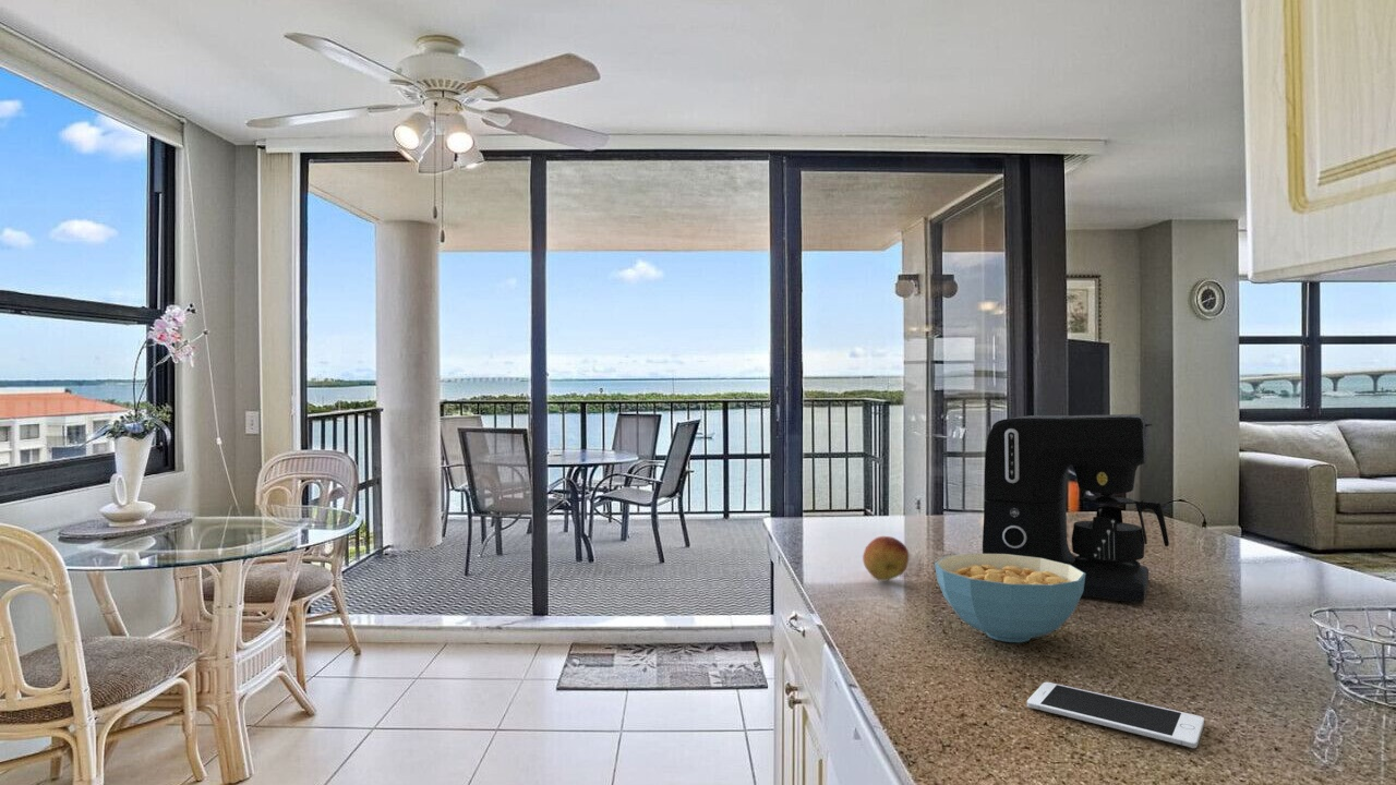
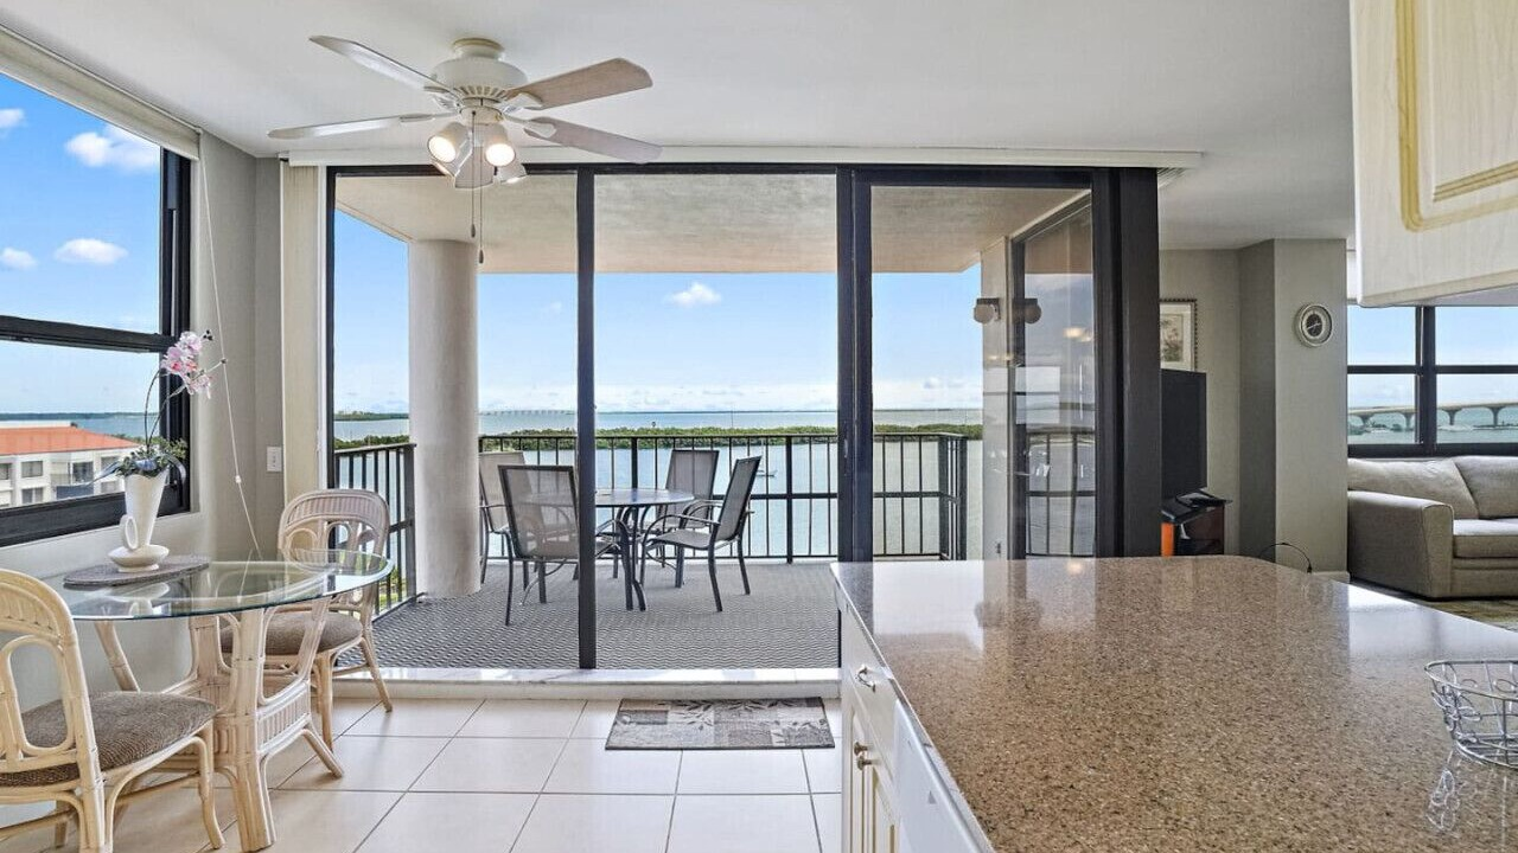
- cell phone [1026,681,1205,749]
- fruit [862,535,910,582]
- cereal bowl [934,553,1085,643]
- coffee maker [982,413,1170,603]
